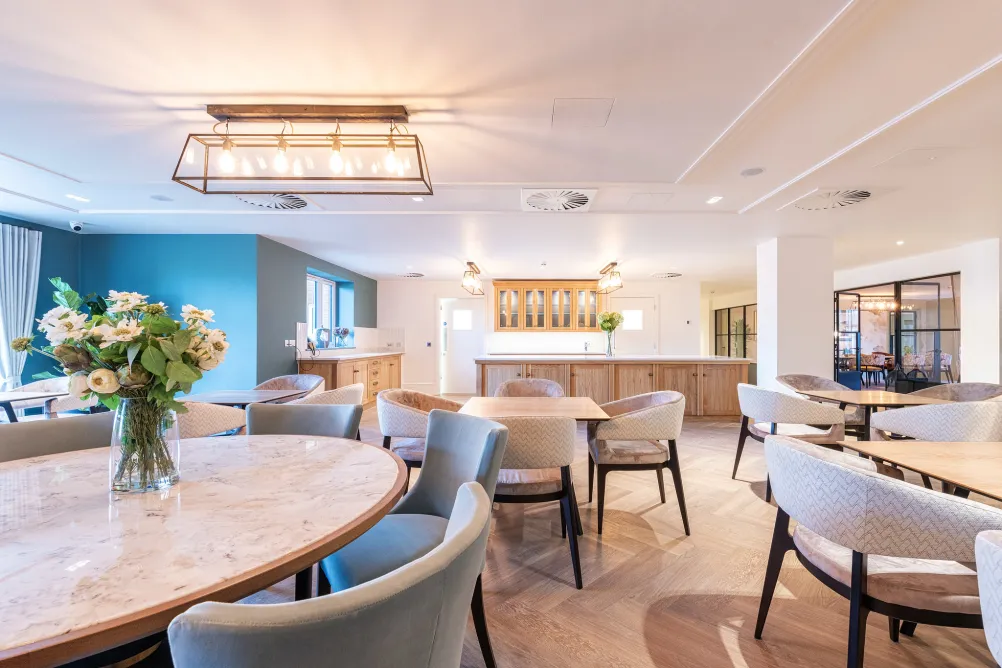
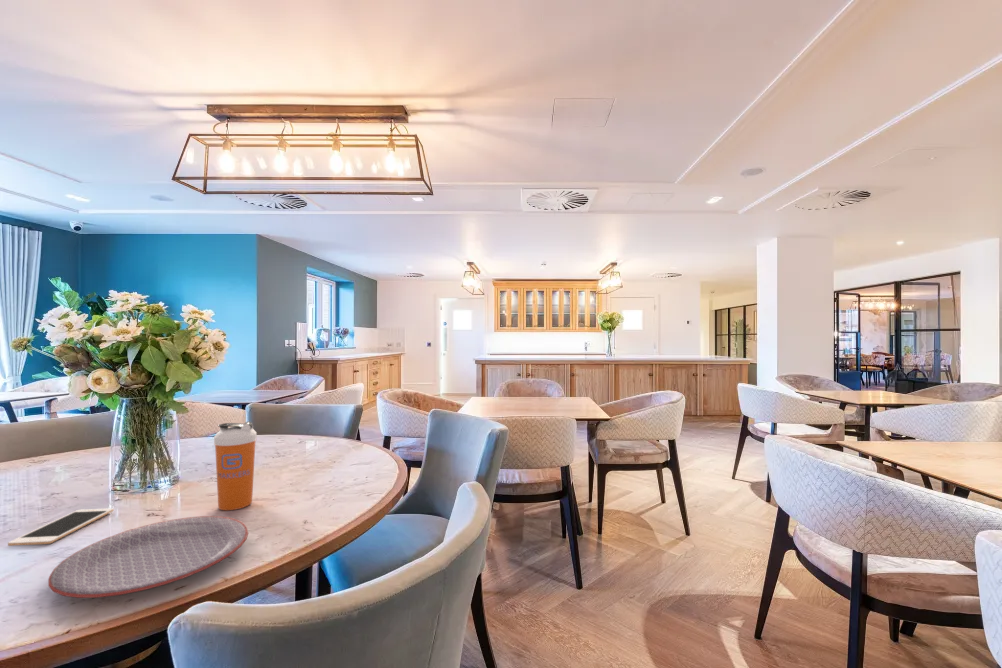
+ shaker bottle [213,420,258,511]
+ cell phone [7,507,115,547]
+ plate [47,515,249,599]
